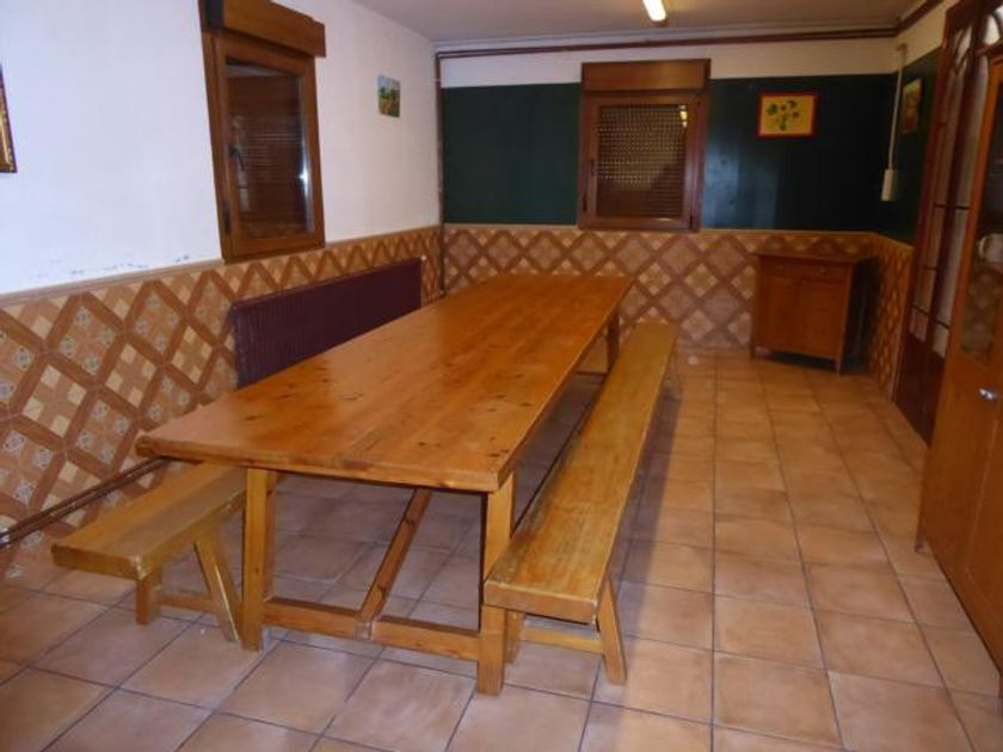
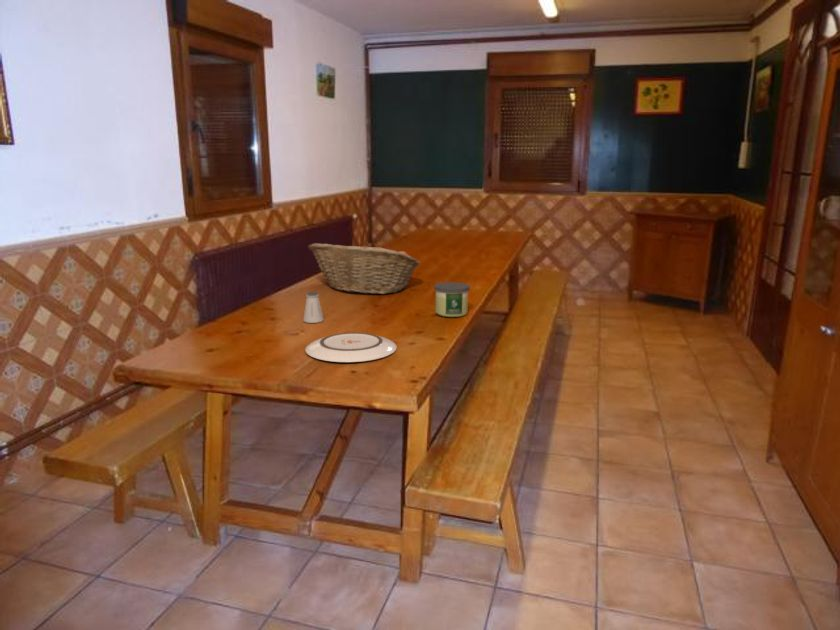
+ saltshaker [302,291,325,324]
+ plate [304,332,398,363]
+ candle [433,281,471,318]
+ fruit basket [307,242,421,295]
